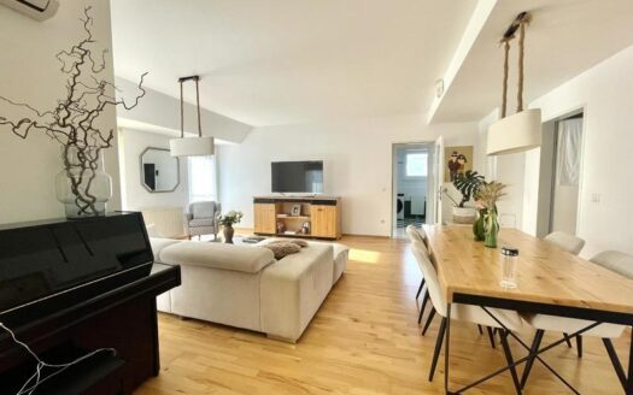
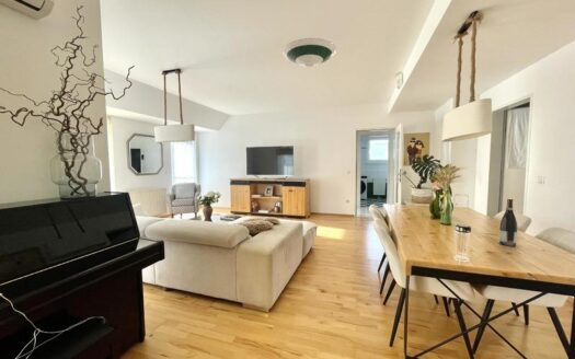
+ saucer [281,37,337,68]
+ wine bottle [498,198,518,247]
